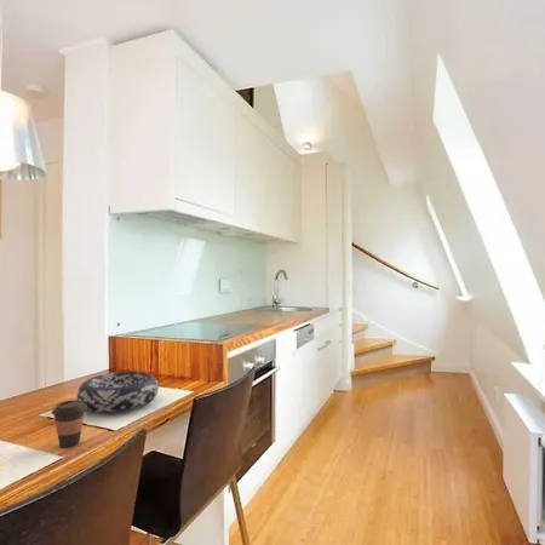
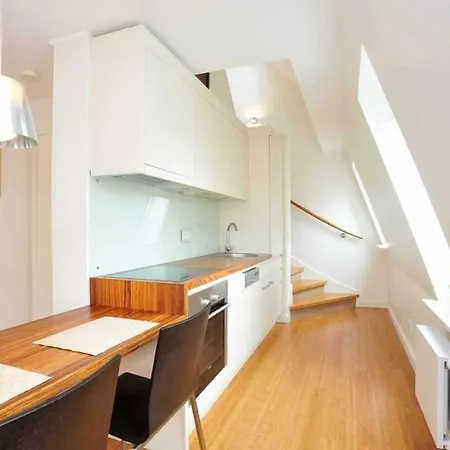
- decorative bowl [76,371,160,414]
- coffee cup [51,398,87,448]
